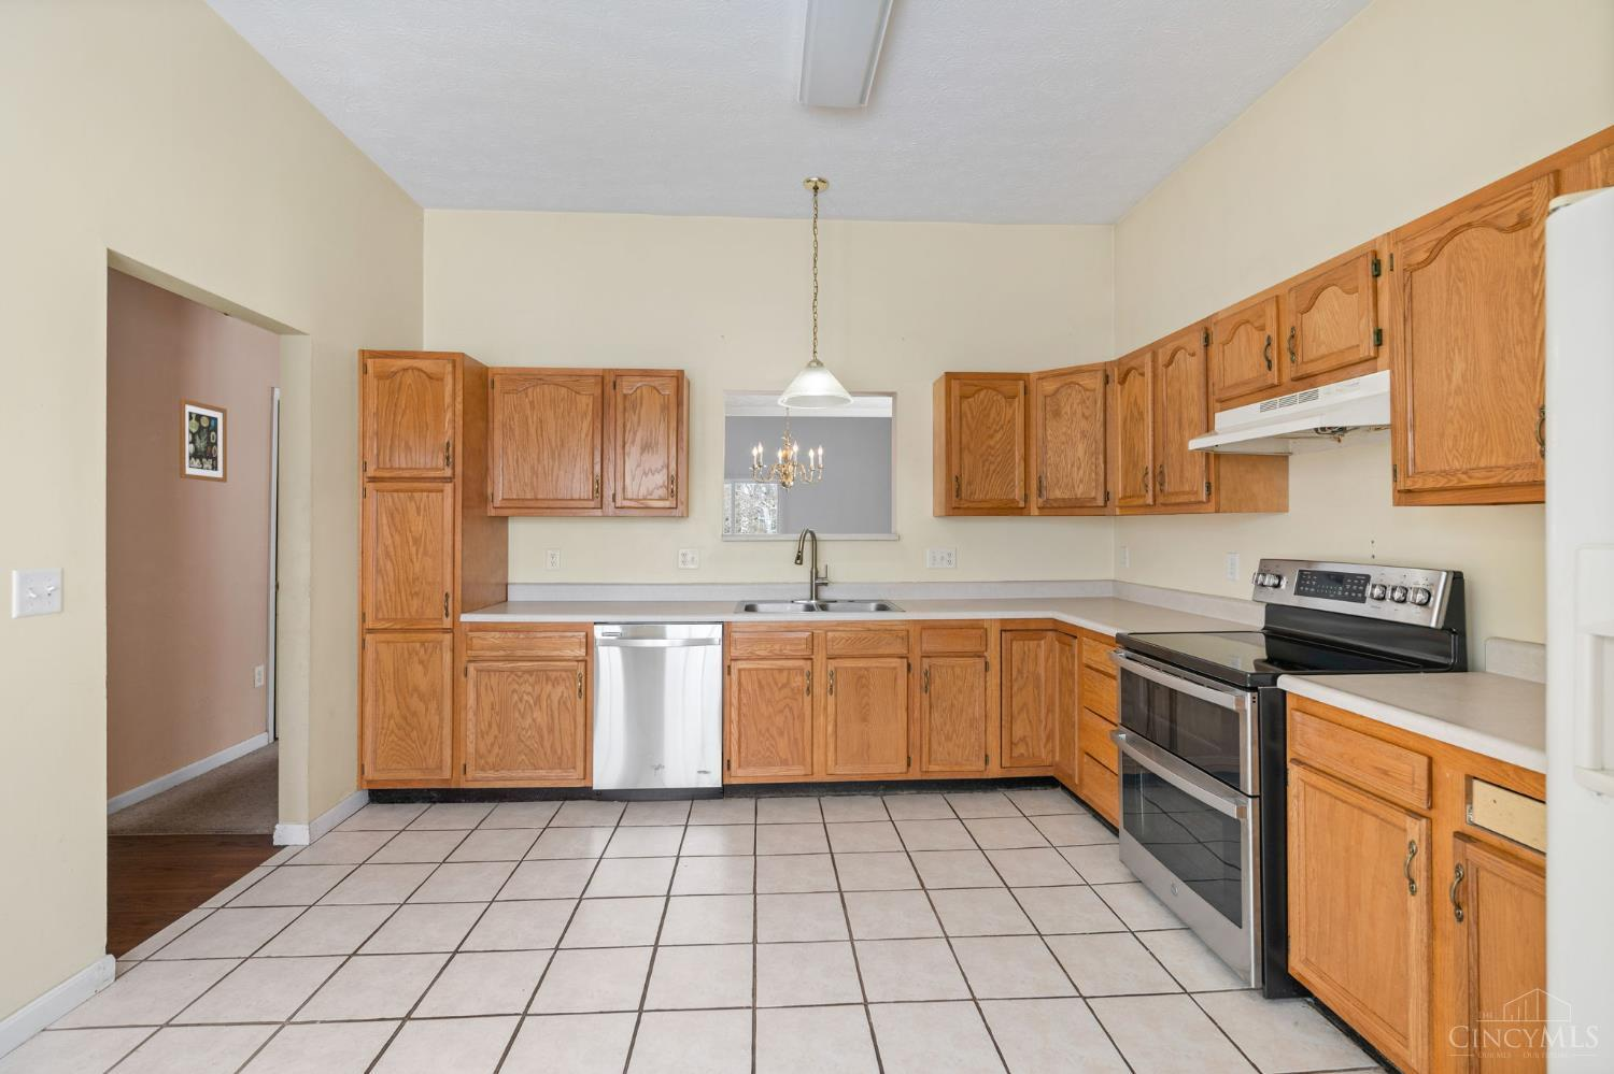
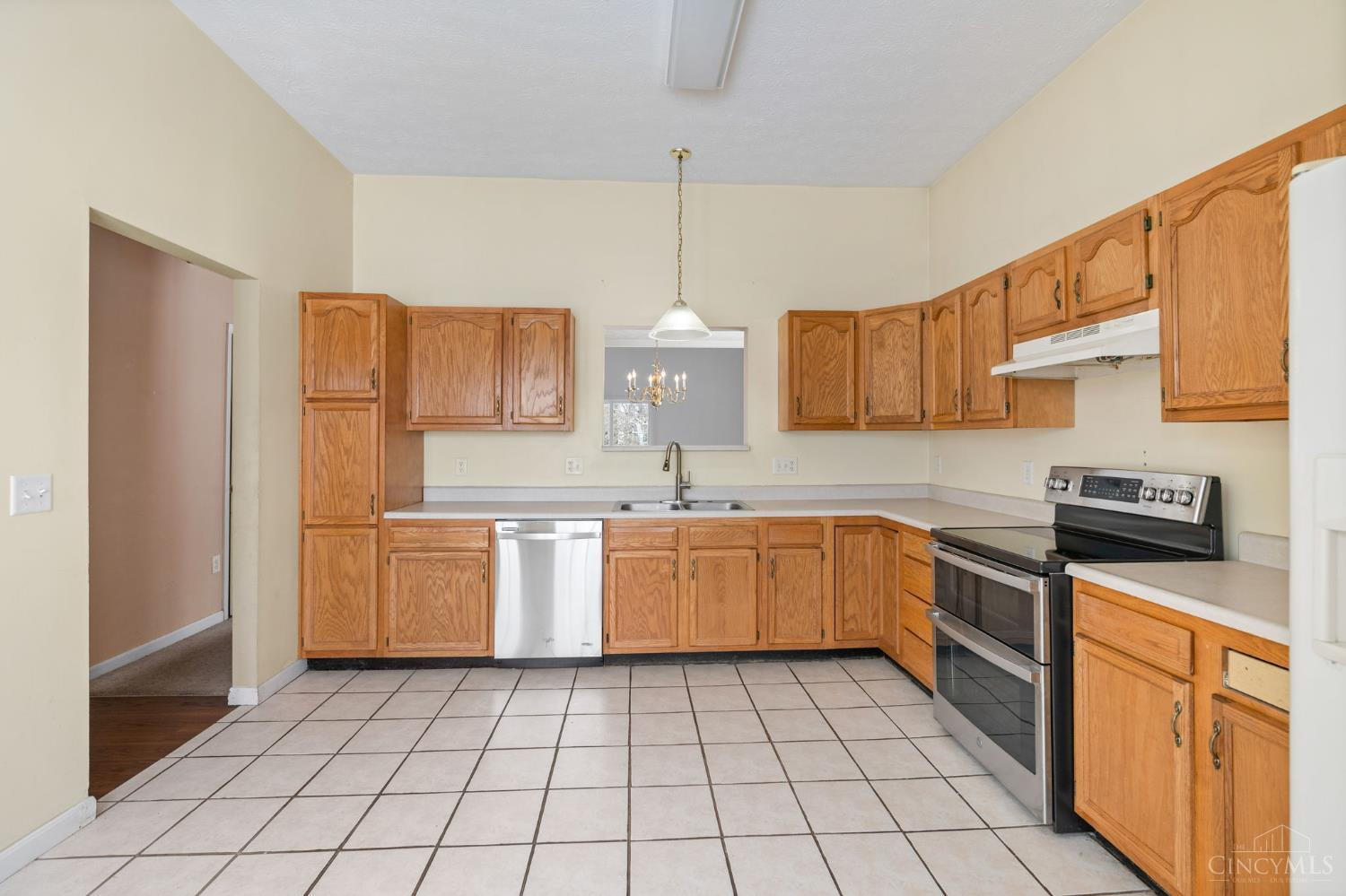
- wall art [179,398,228,484]
